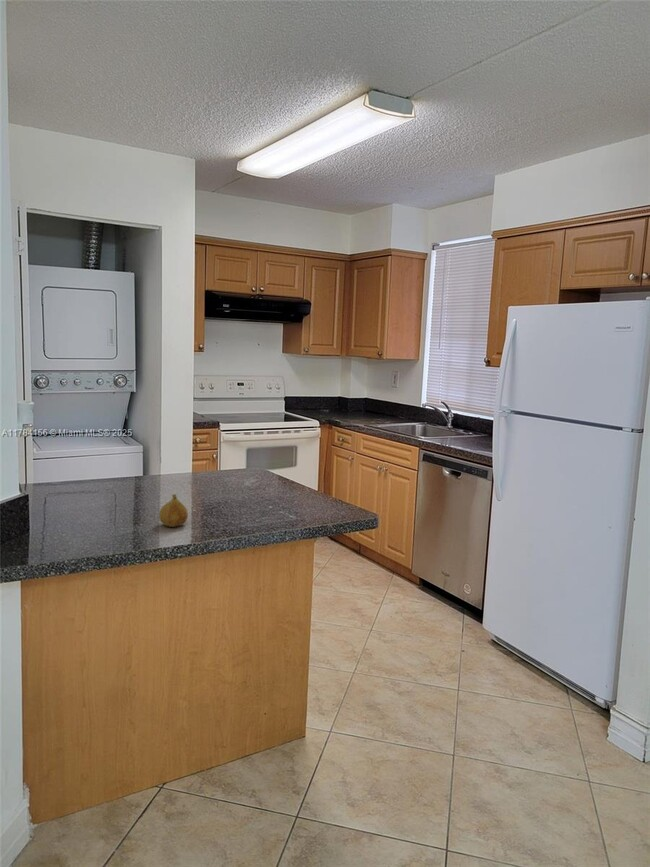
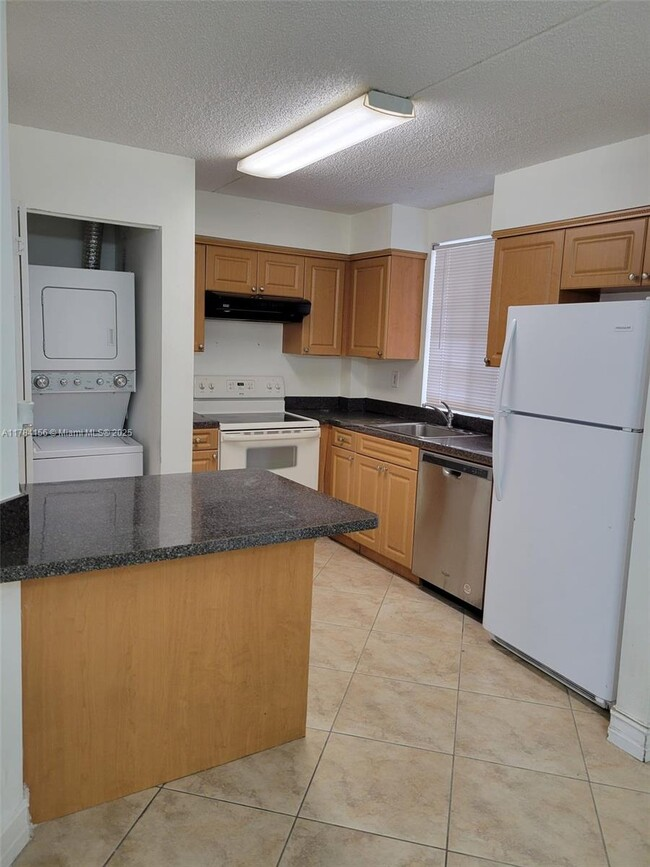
- fruit [158,493,189,528]
